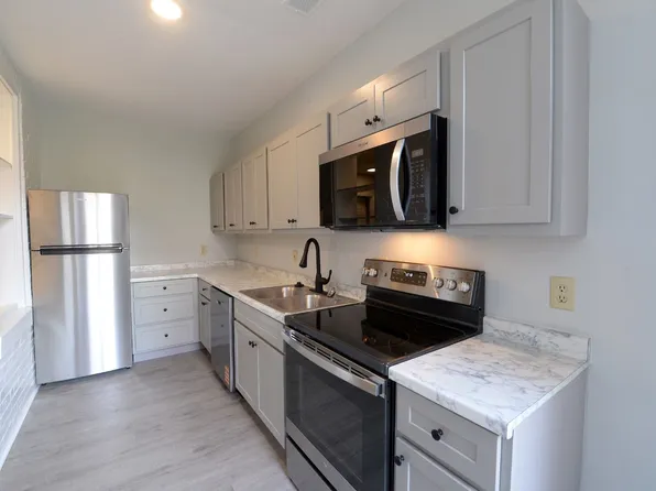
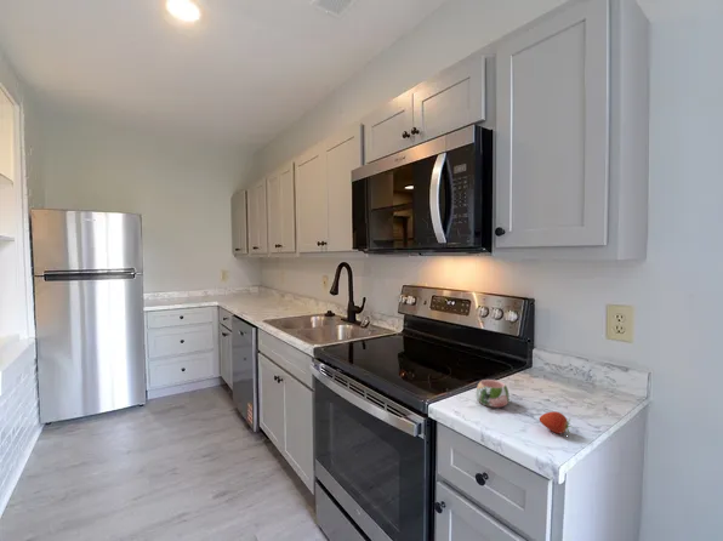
+ mug [476,378,511,409]
+ fruit [539,410,575,434]
